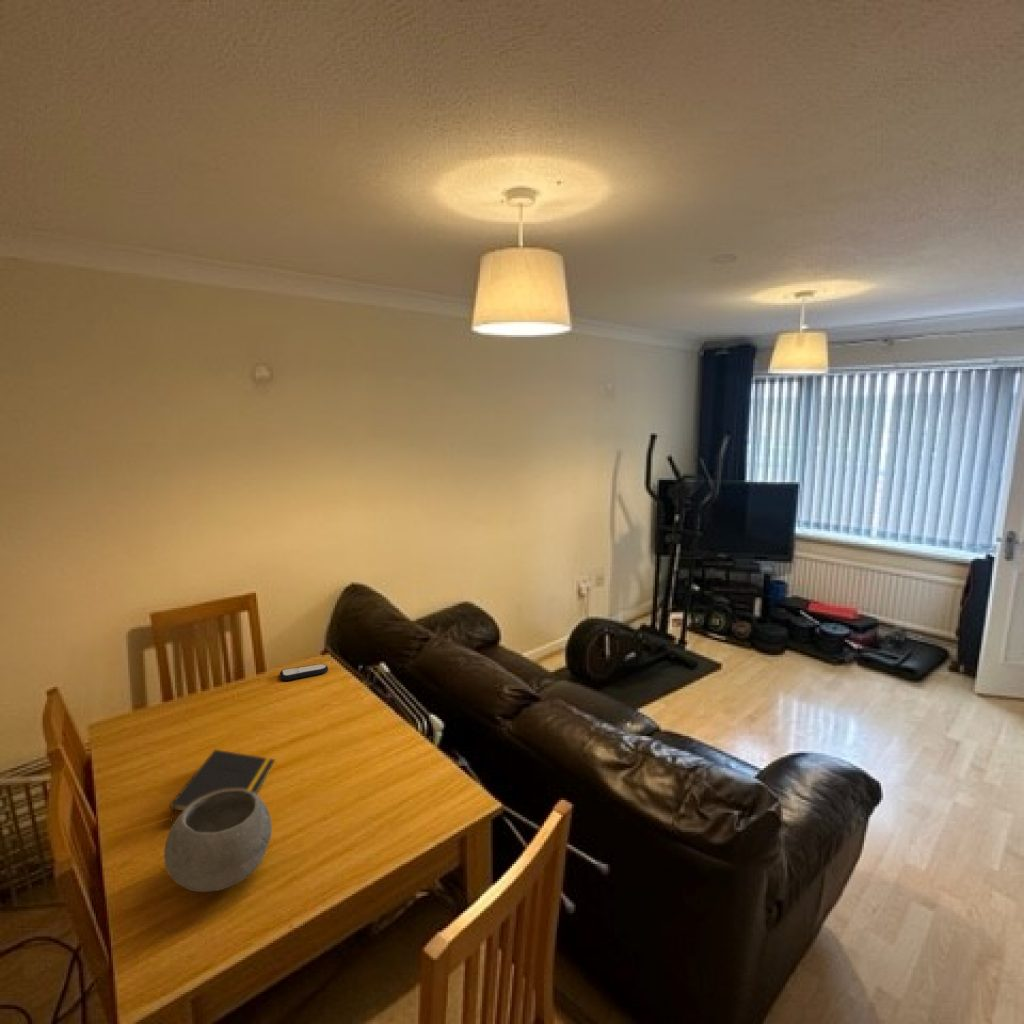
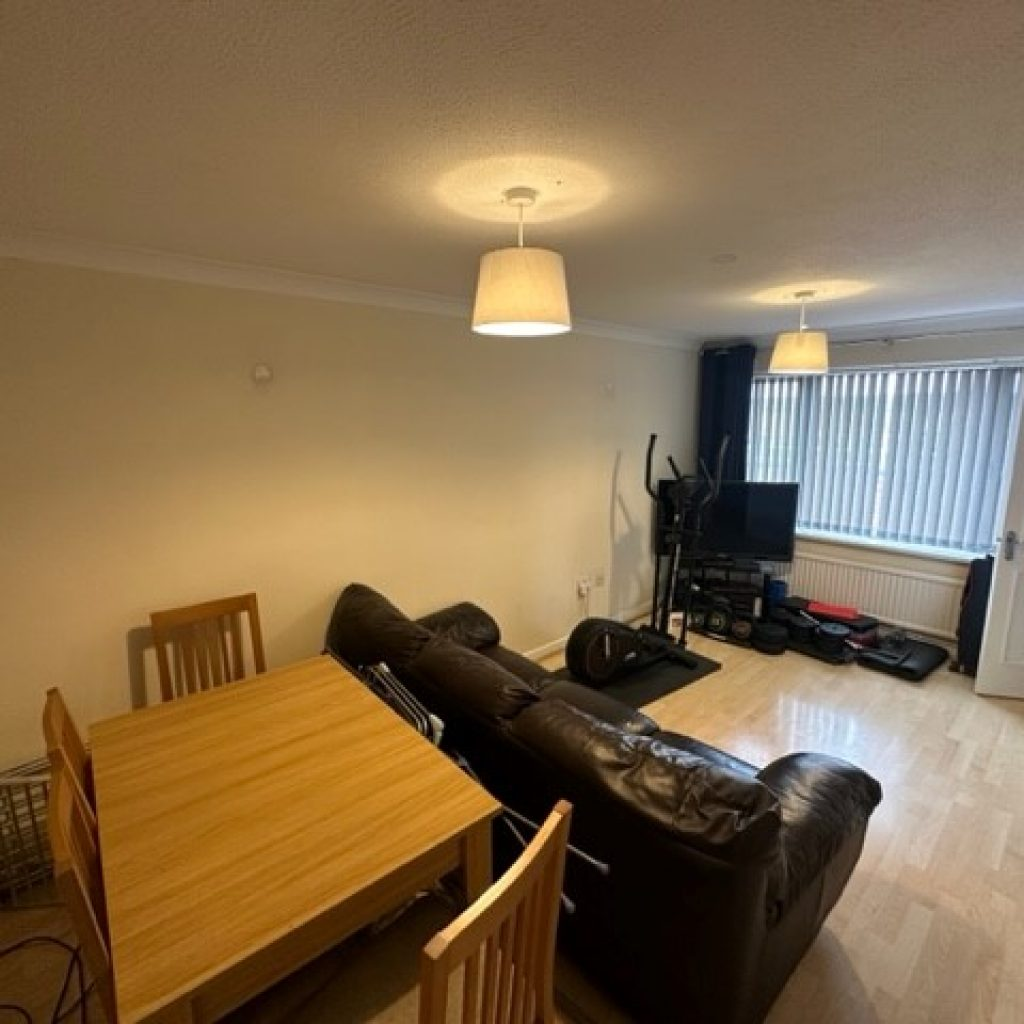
- remote control [279,663,329,682]
- notepad [169,749,276,825]
- bowl [163,789,273,893]
